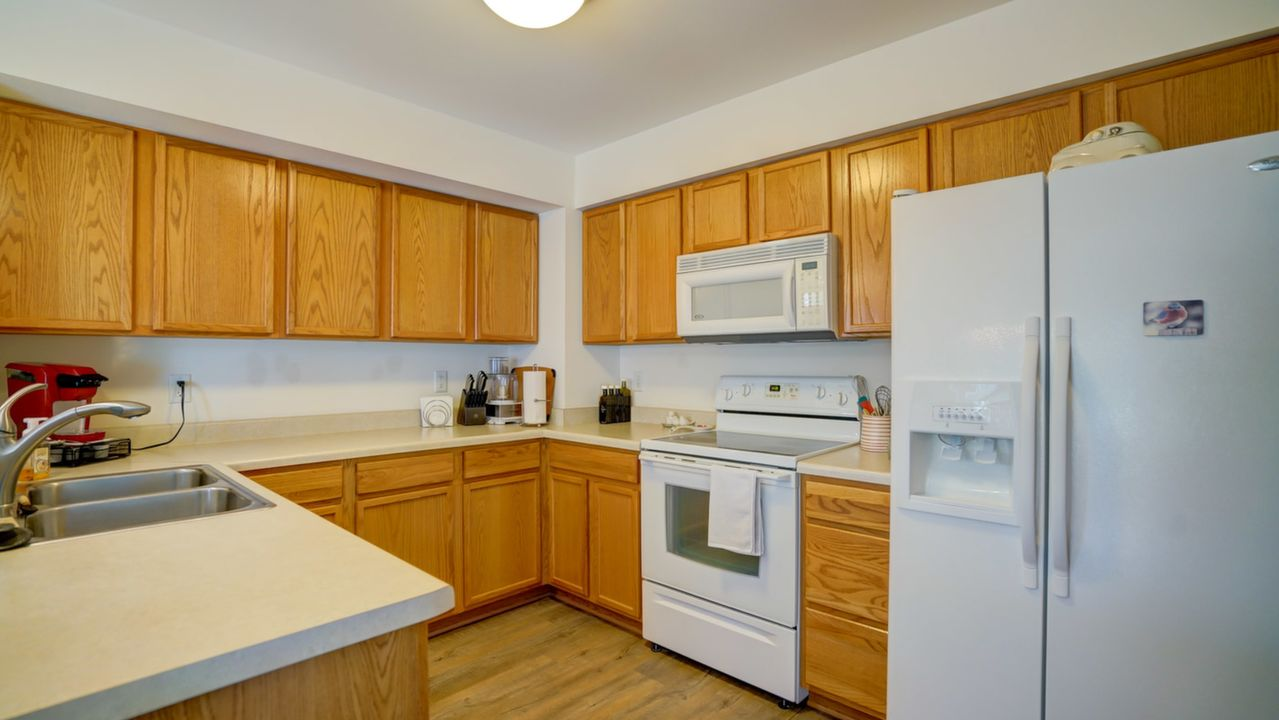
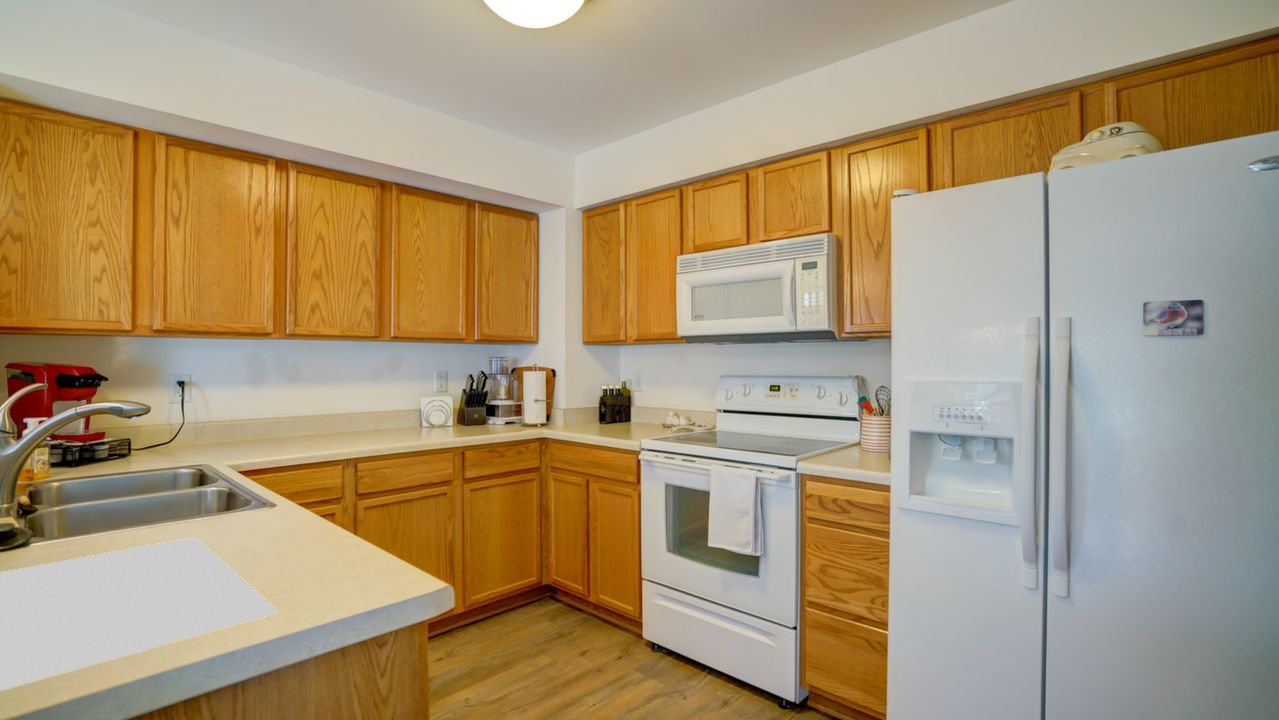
+ cutting board [0,536,279,692]
